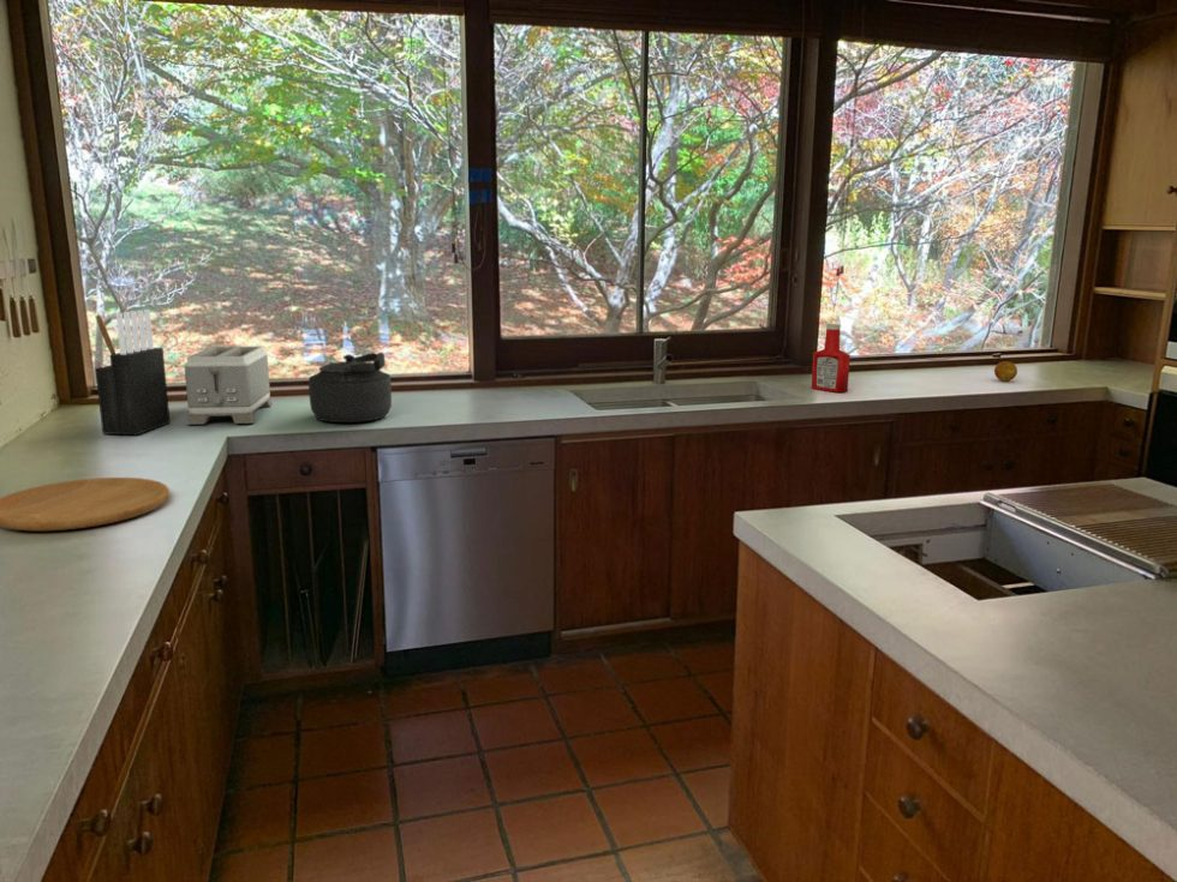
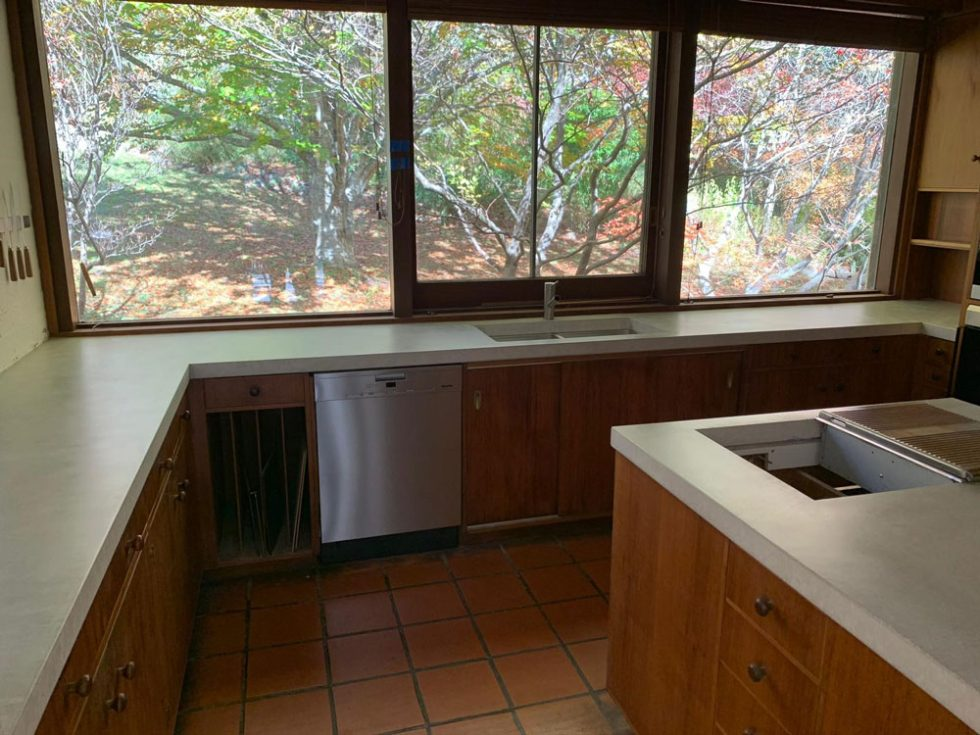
- soap bottle [811,323,852,394]
- fruit [993,360,1018,383]
- knife block [94,308,172,436]
- cutting board [0,476,171,532]
- toaster [183,346,274,426]
- kettle [307,352,393,424]
